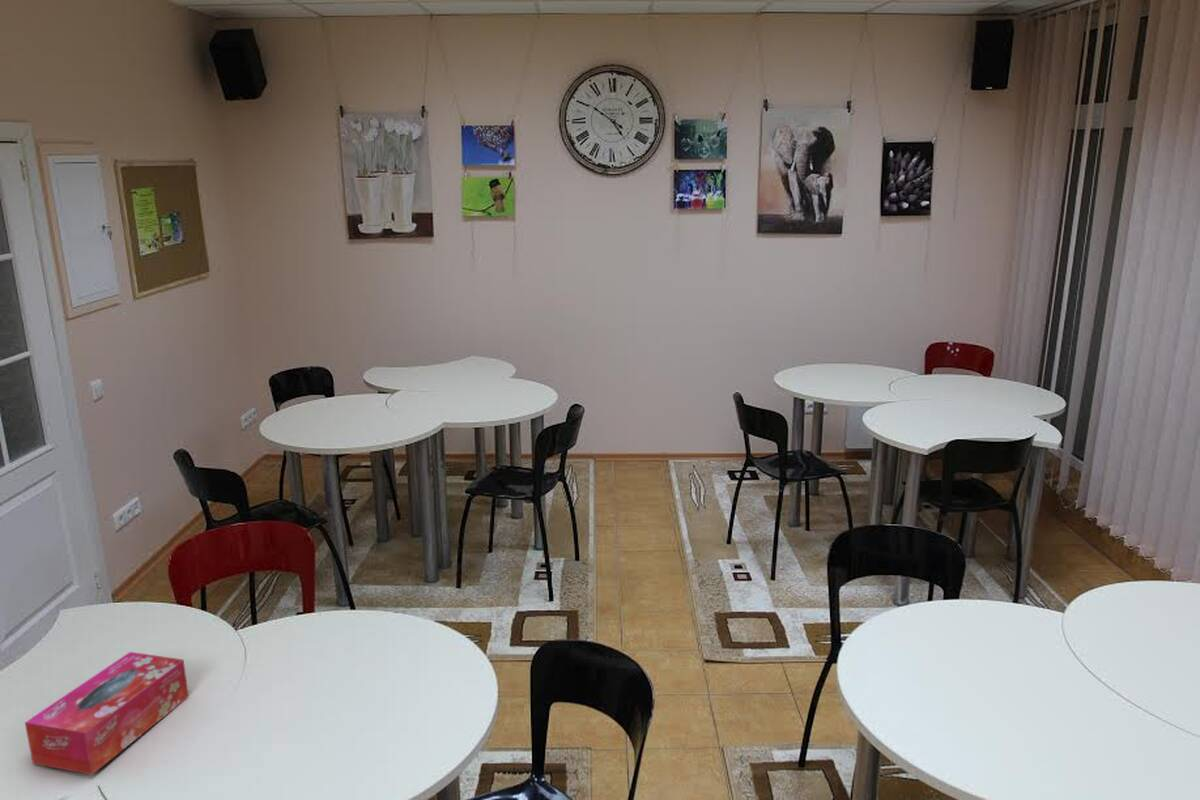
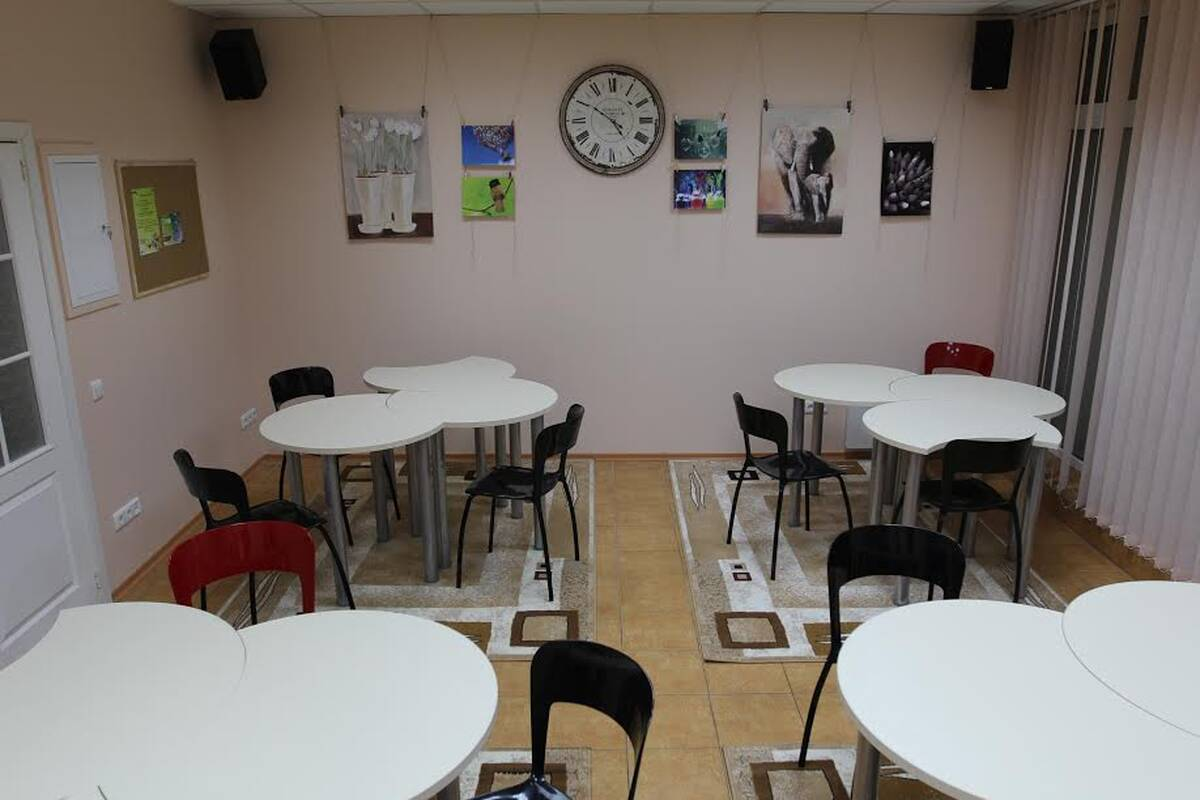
- tissue box [24,651,190,776]
